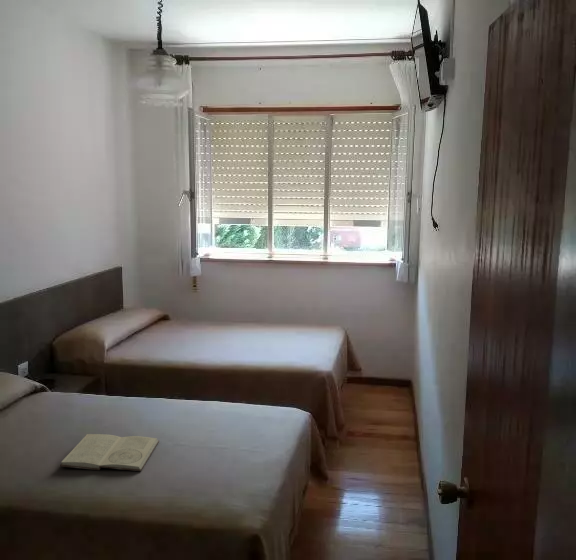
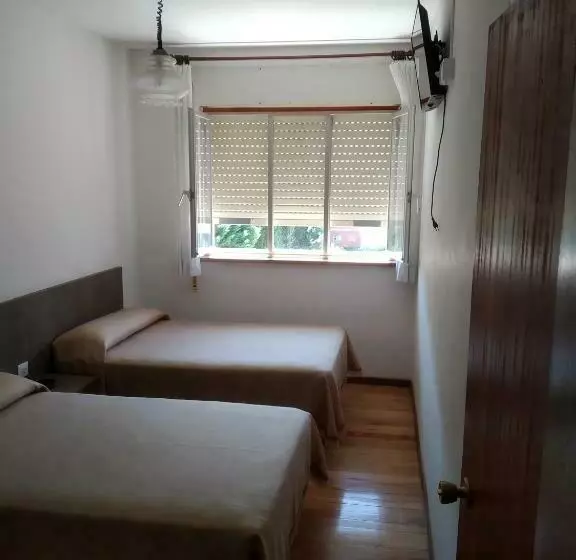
- book [59,433,160,472]
